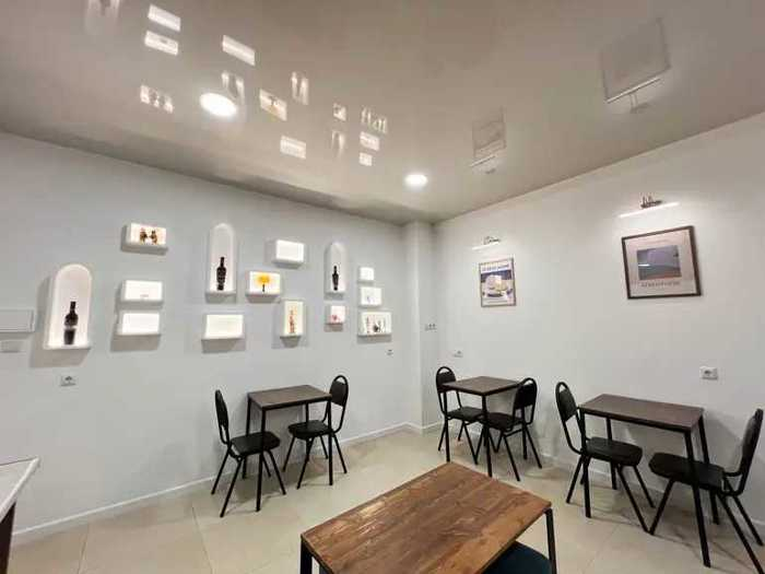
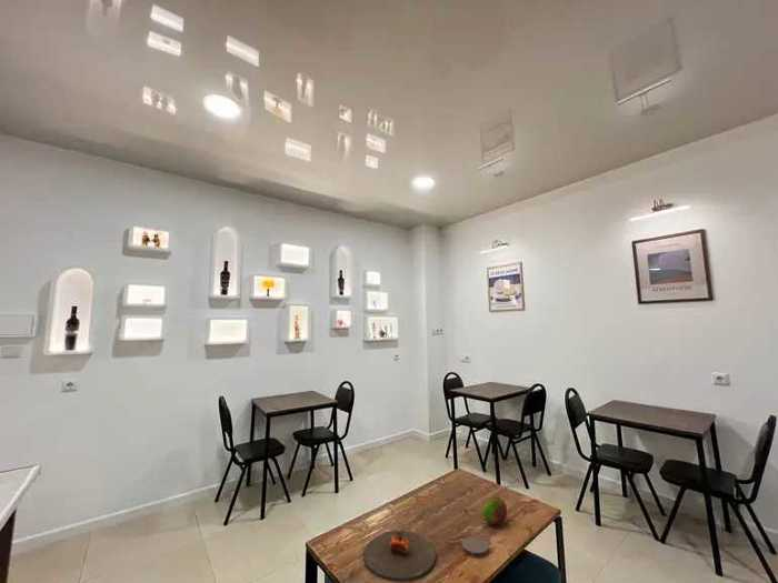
+ plate [362,530,437,582]
+ coaster [461,535,489,559]
+ fruit [481,495,508,525]
